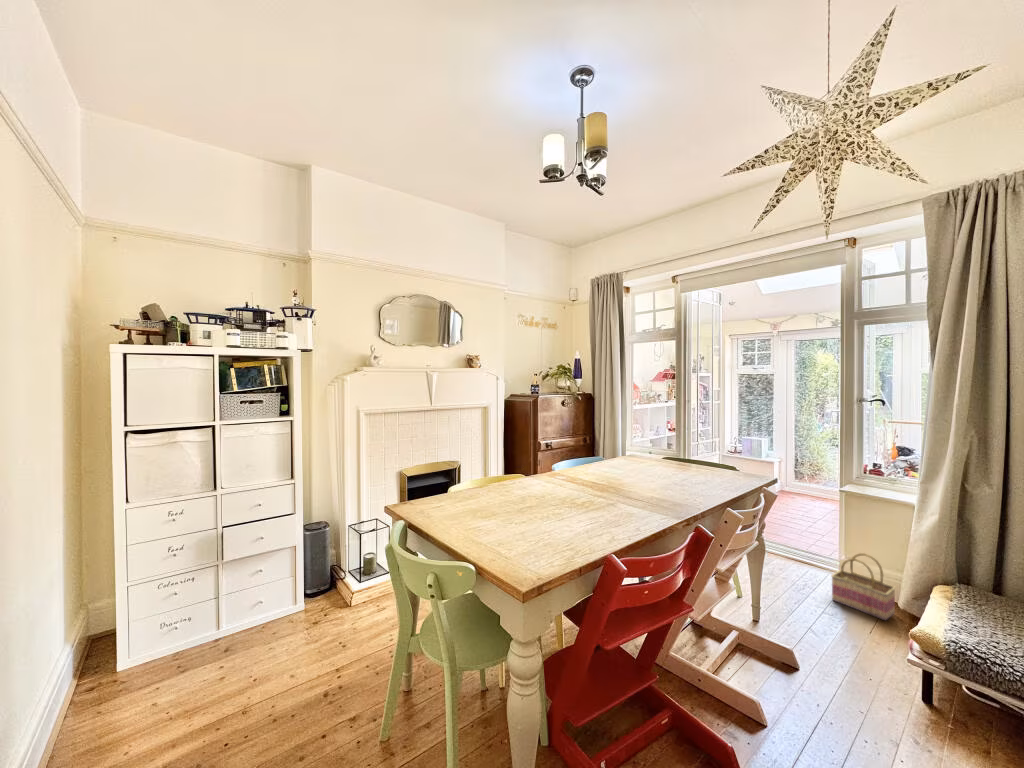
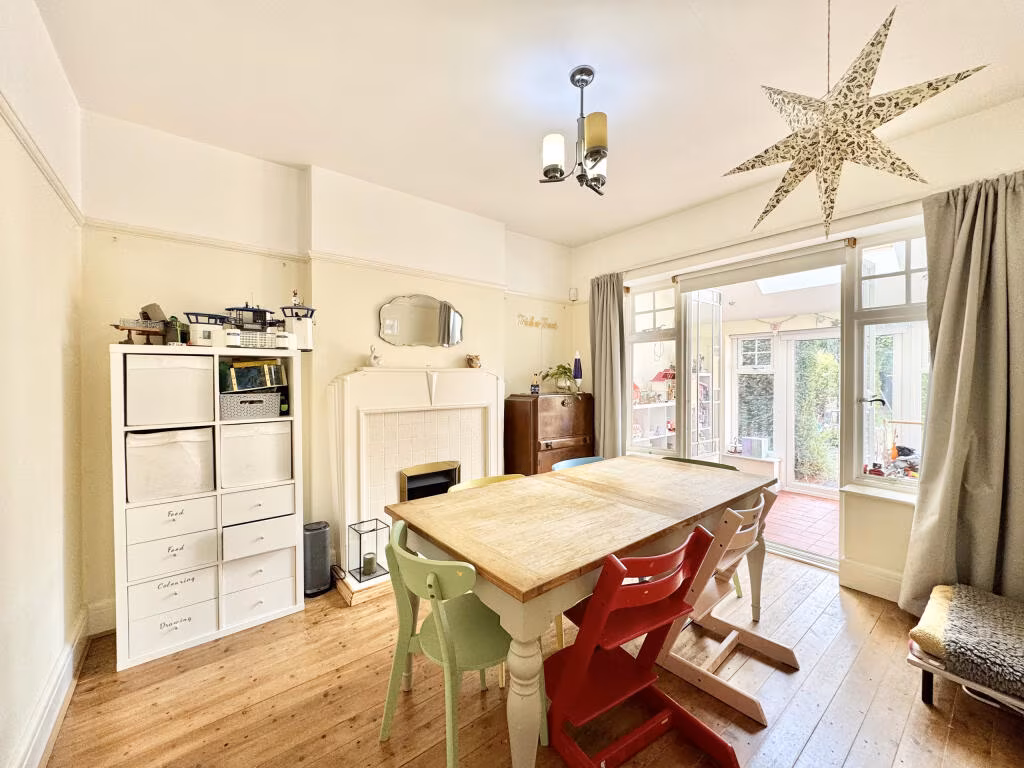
- basket [830,552,897,622]
